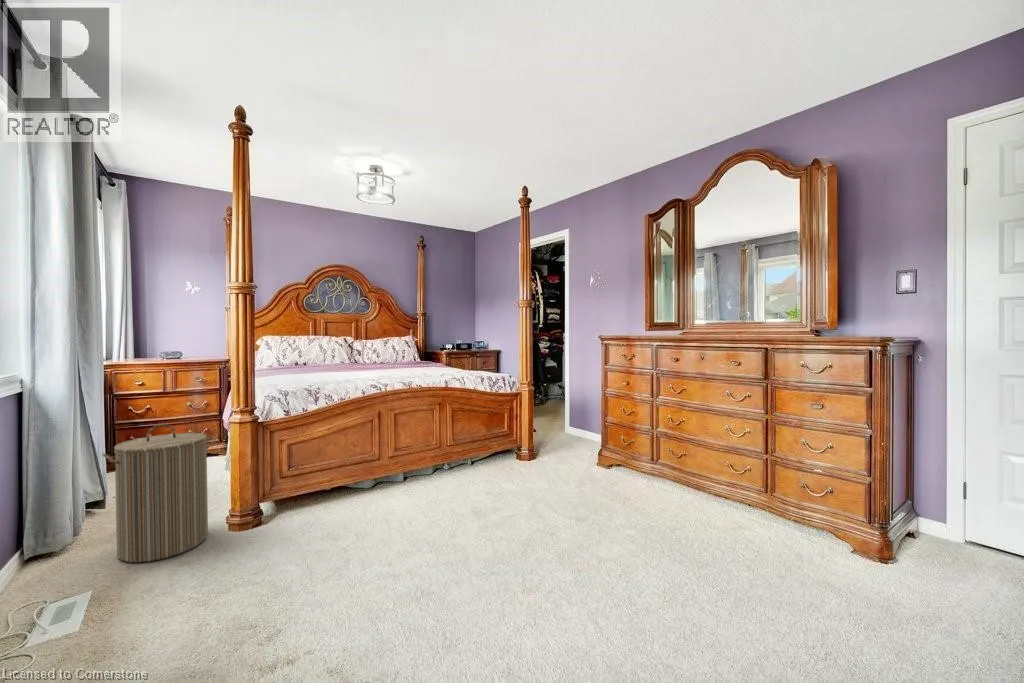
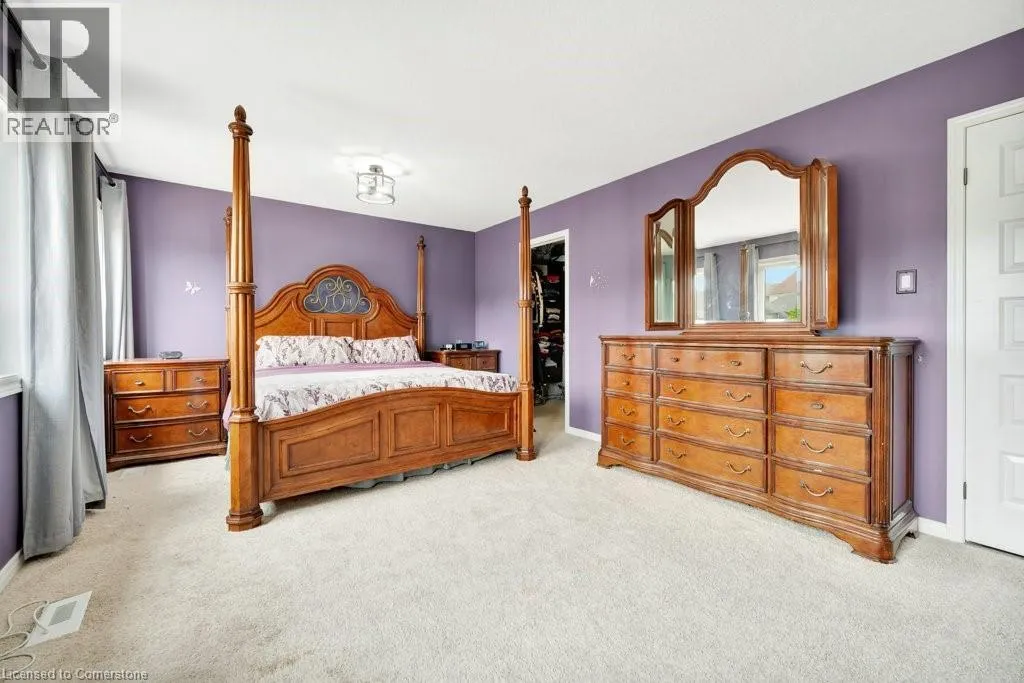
- laundry hamper [101,423,217,563]
